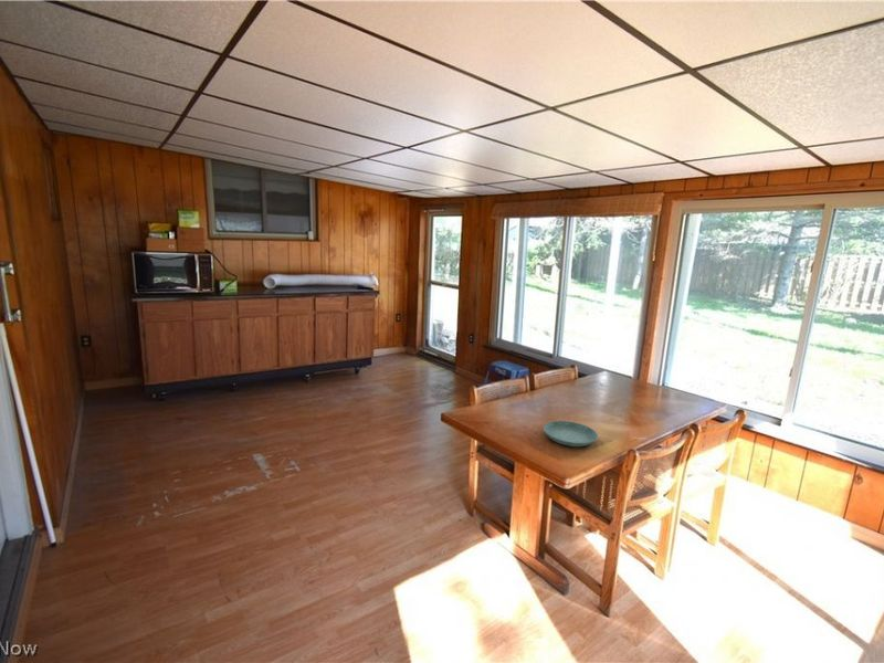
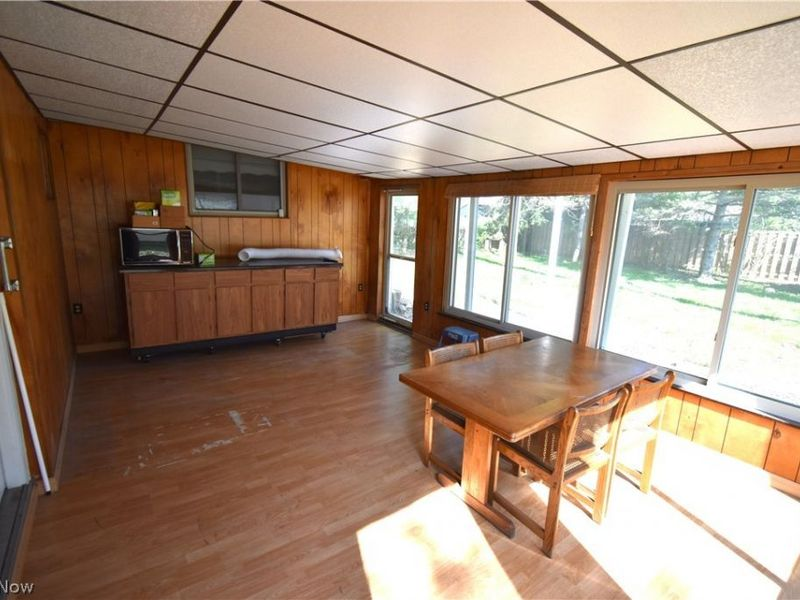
- saucer [543,420,599,448]
